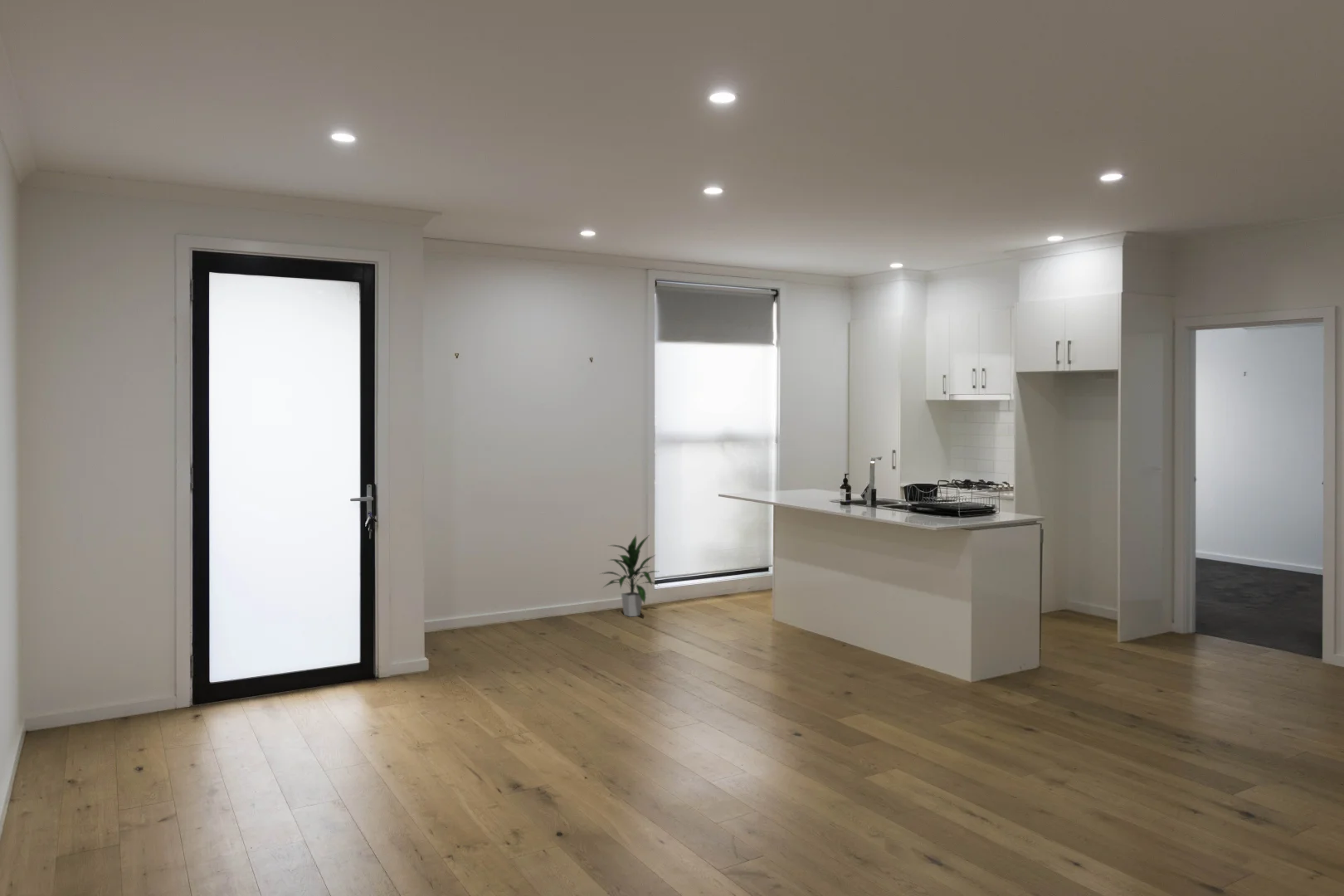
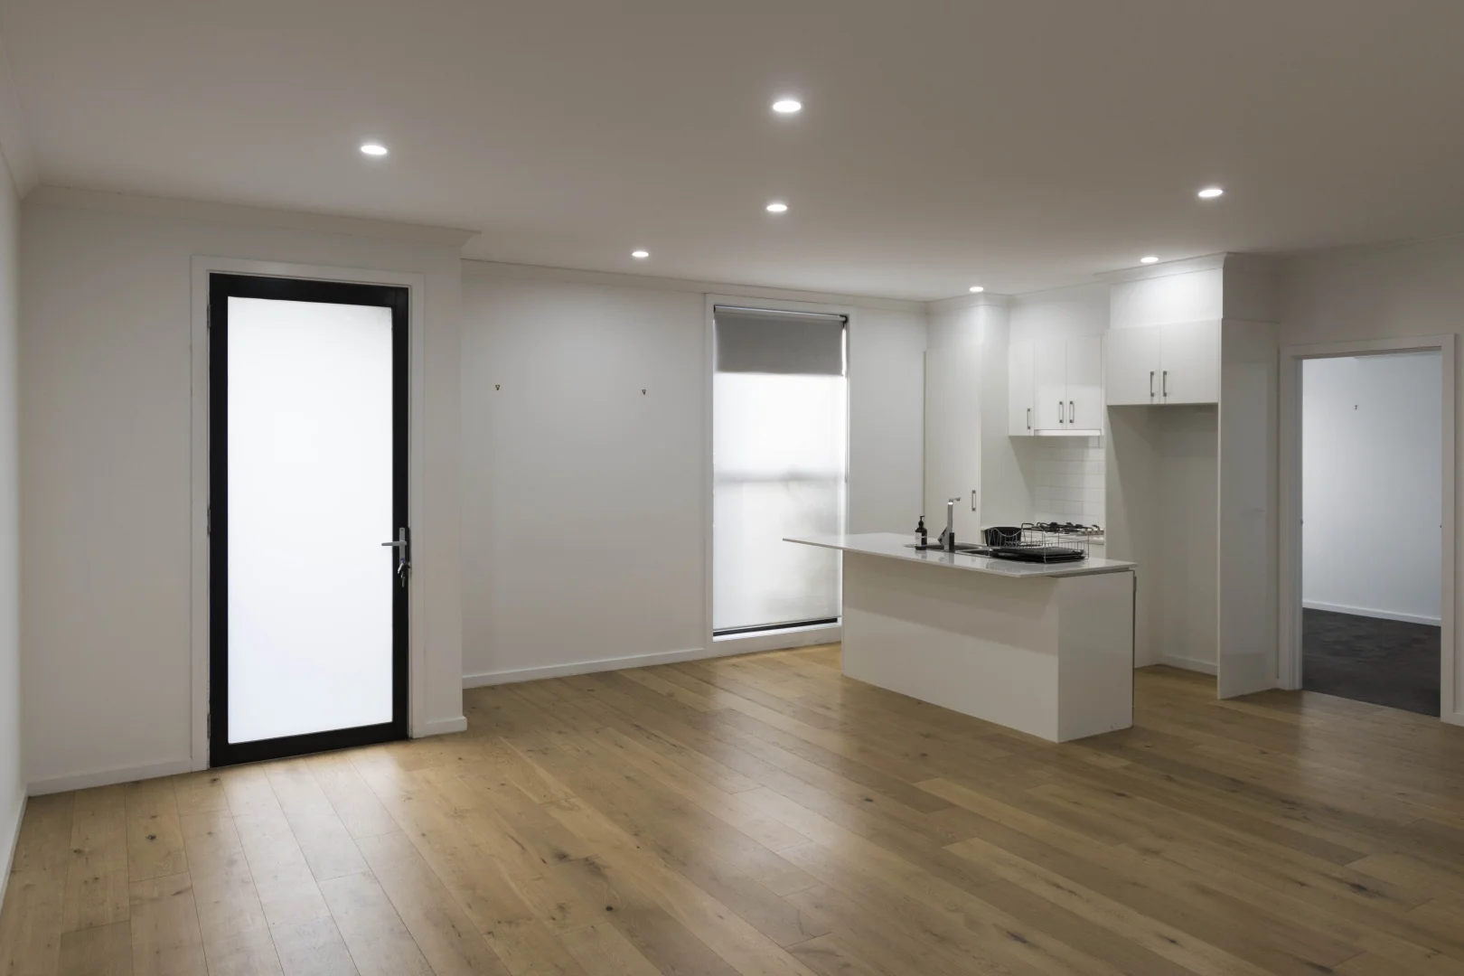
- indoor plant [600,534,660,617]
